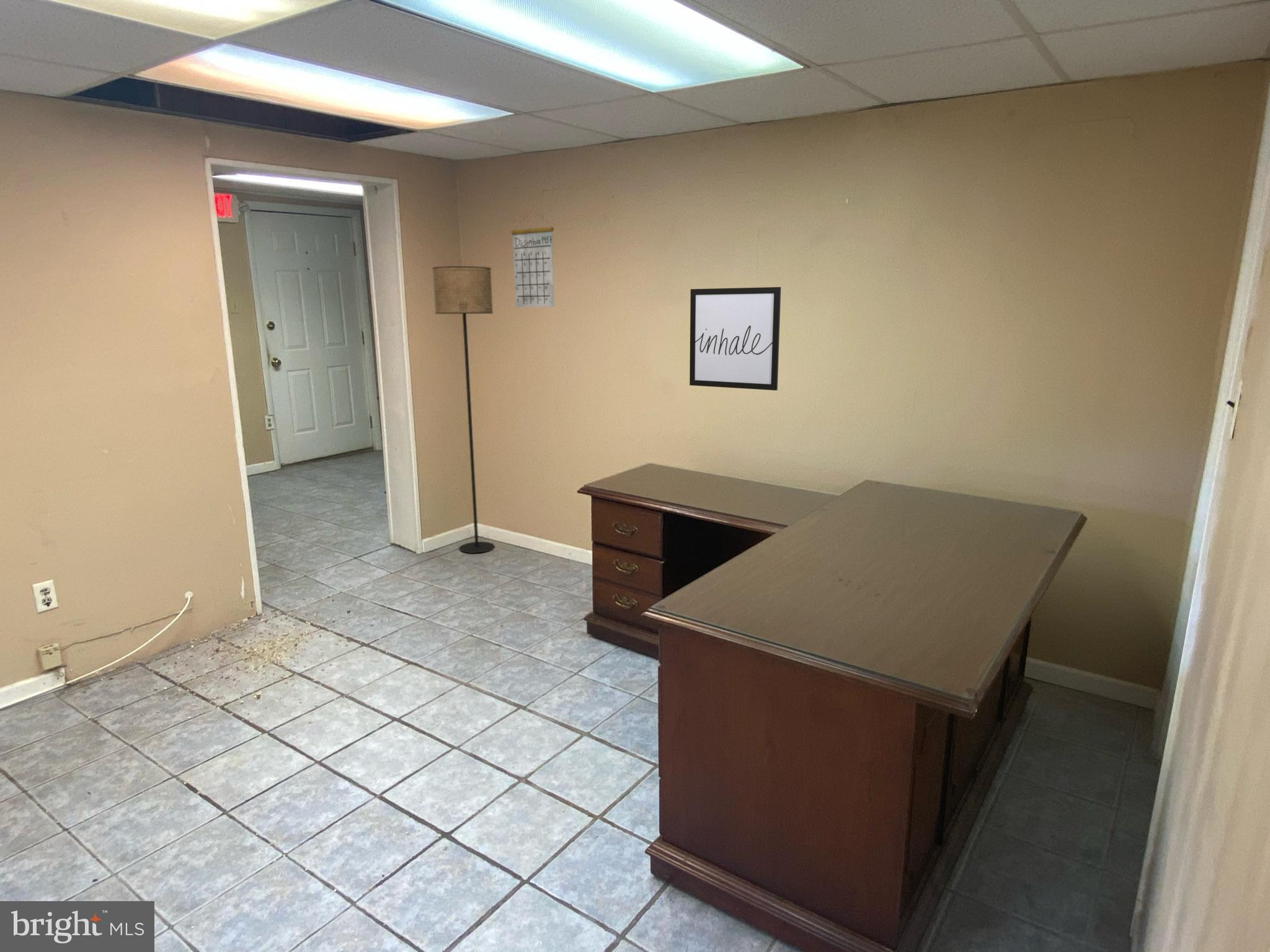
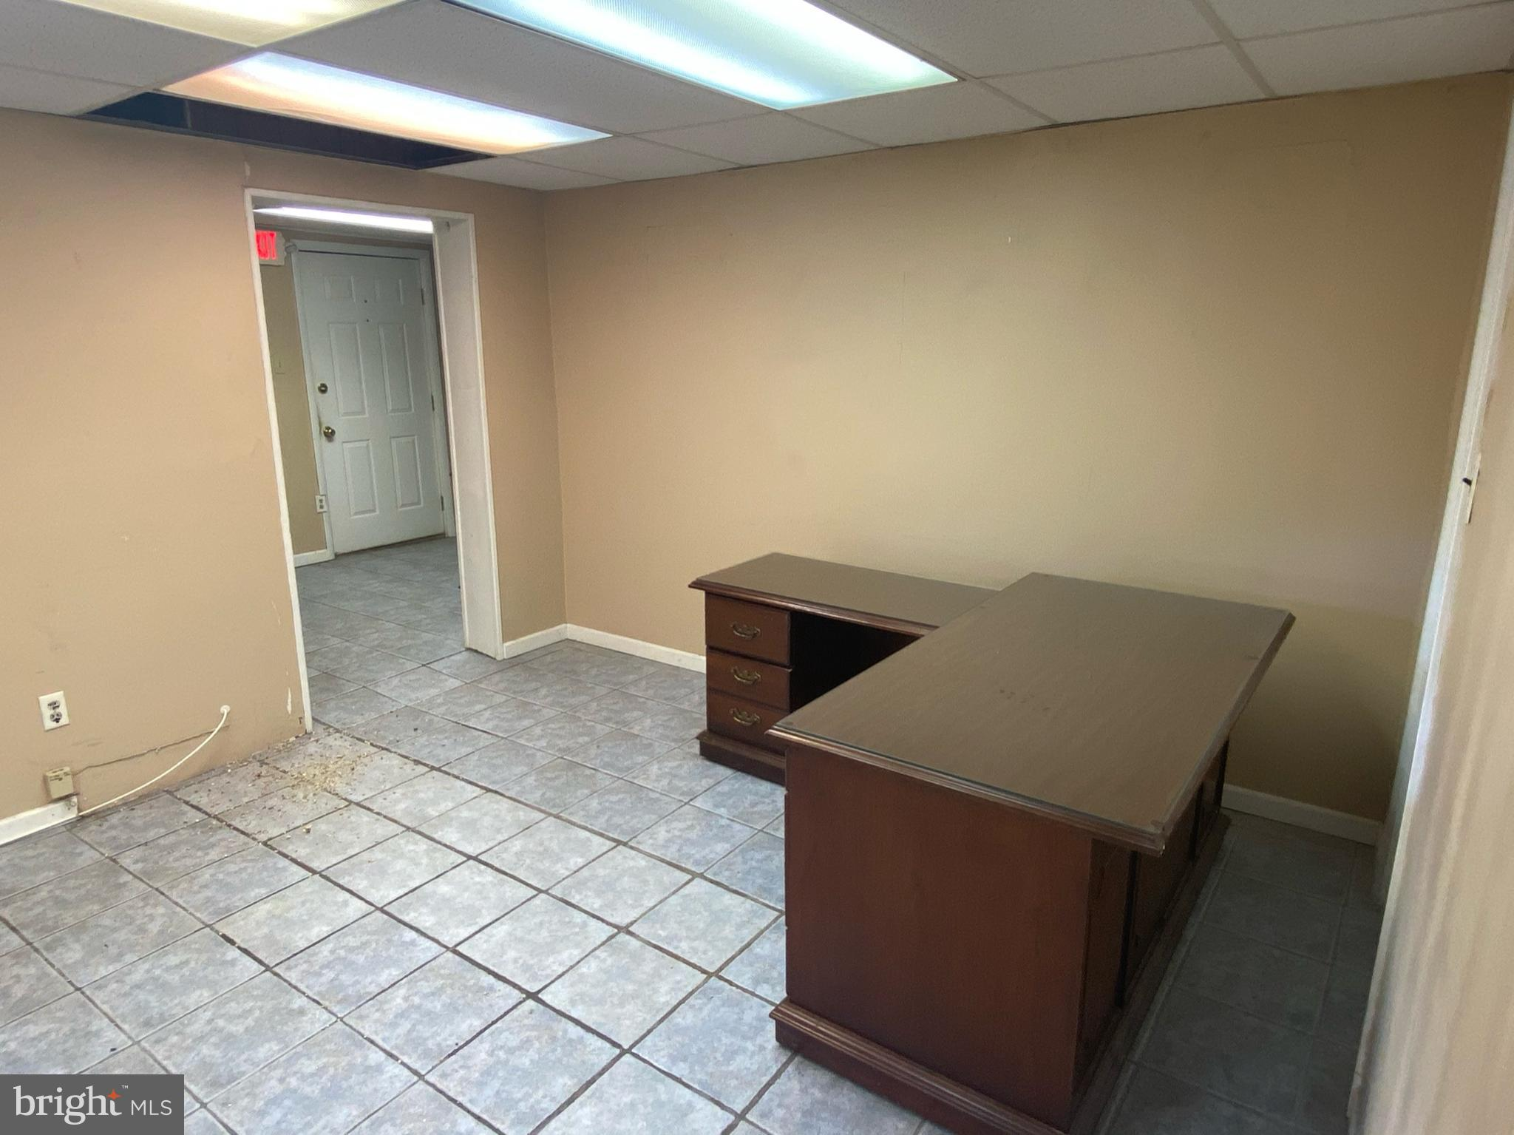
- wall art [689,287,781,391]
- floor lamp [432,265,495,554]
- calendar [510,209,555,308]
